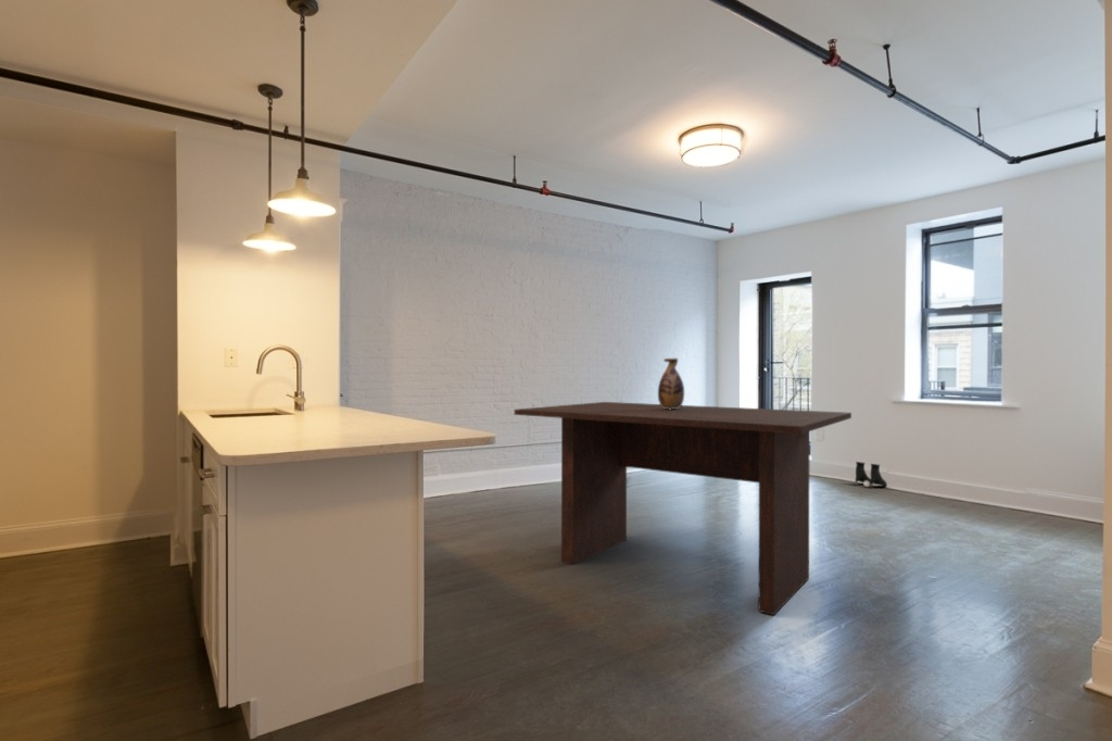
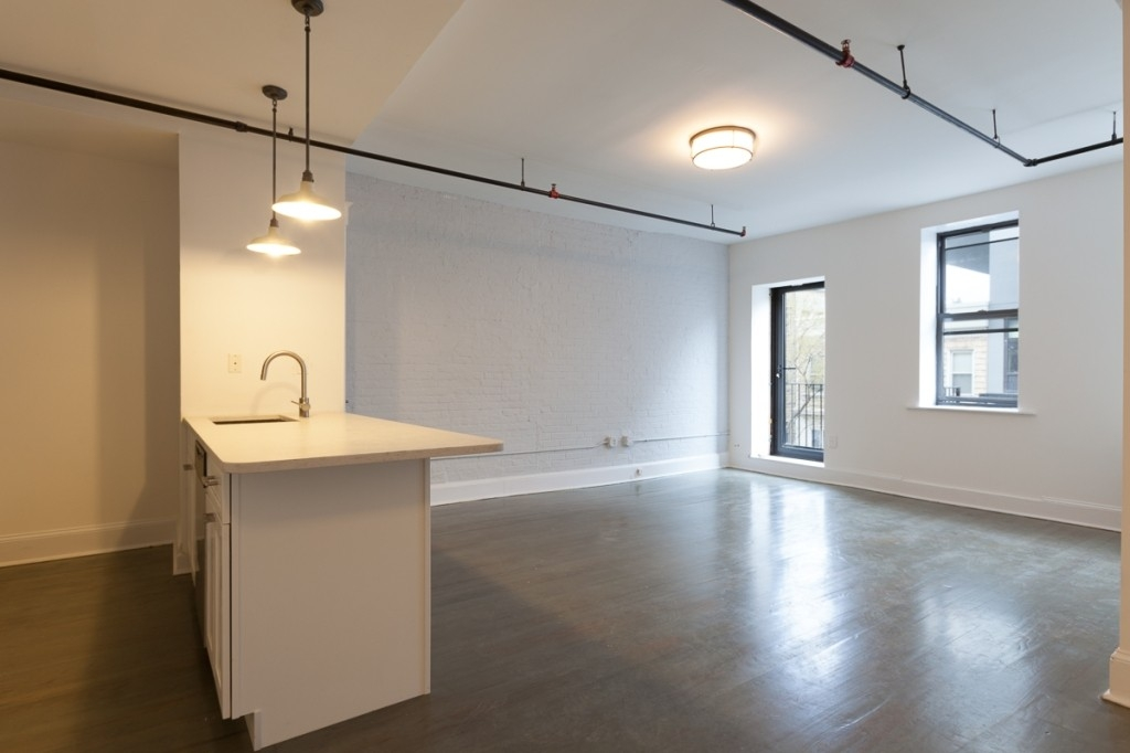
- boots [855,461,888,488]
- dining table [514,401,852,616]
- vase [657,357,685,410]
